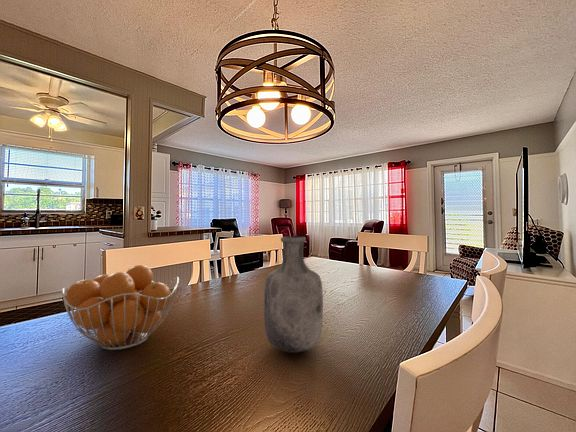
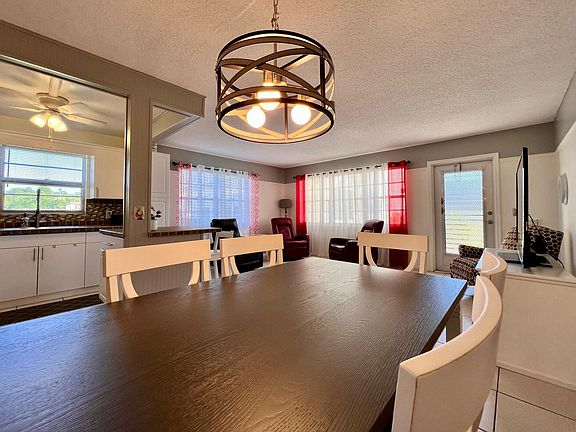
- fruit basket [61,264,180,351]
- vase [263,236,324,354]
